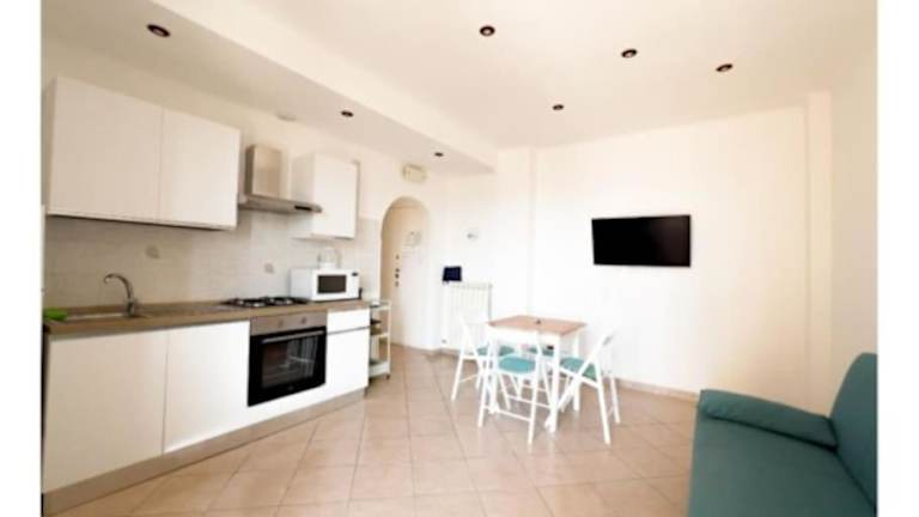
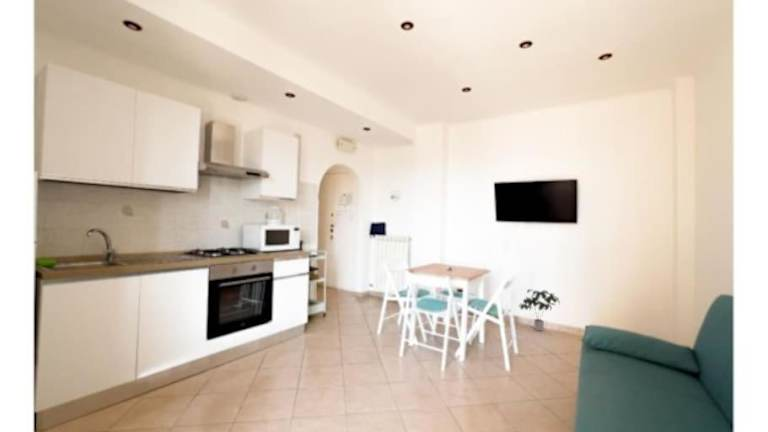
+ potted plant [518,288,561,332]
